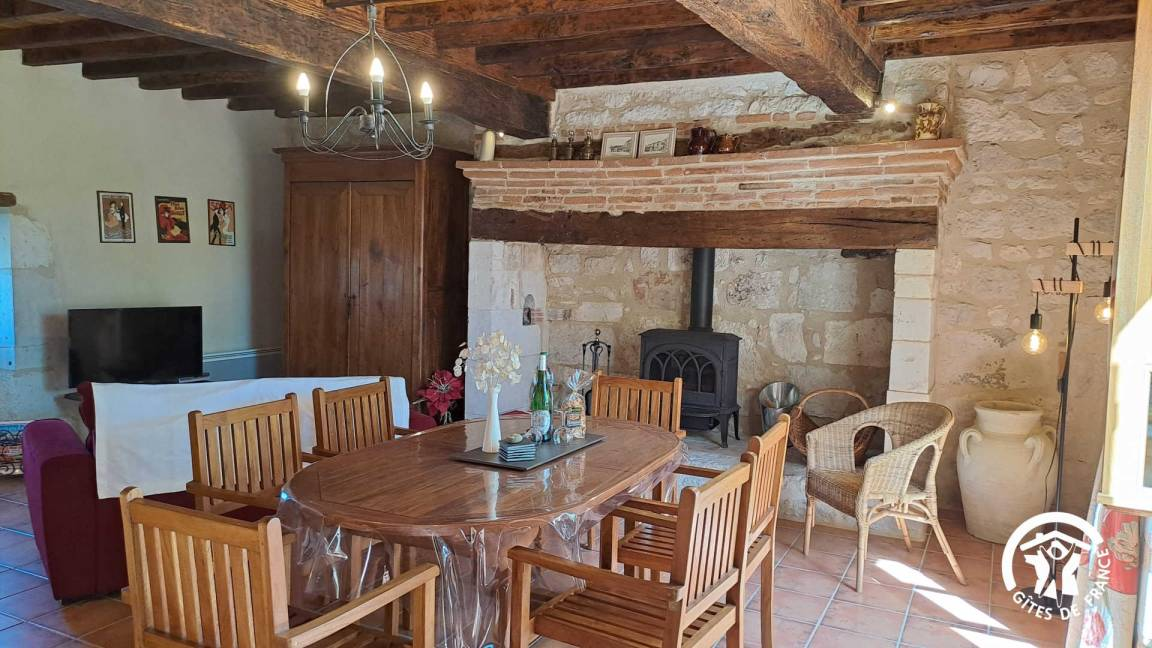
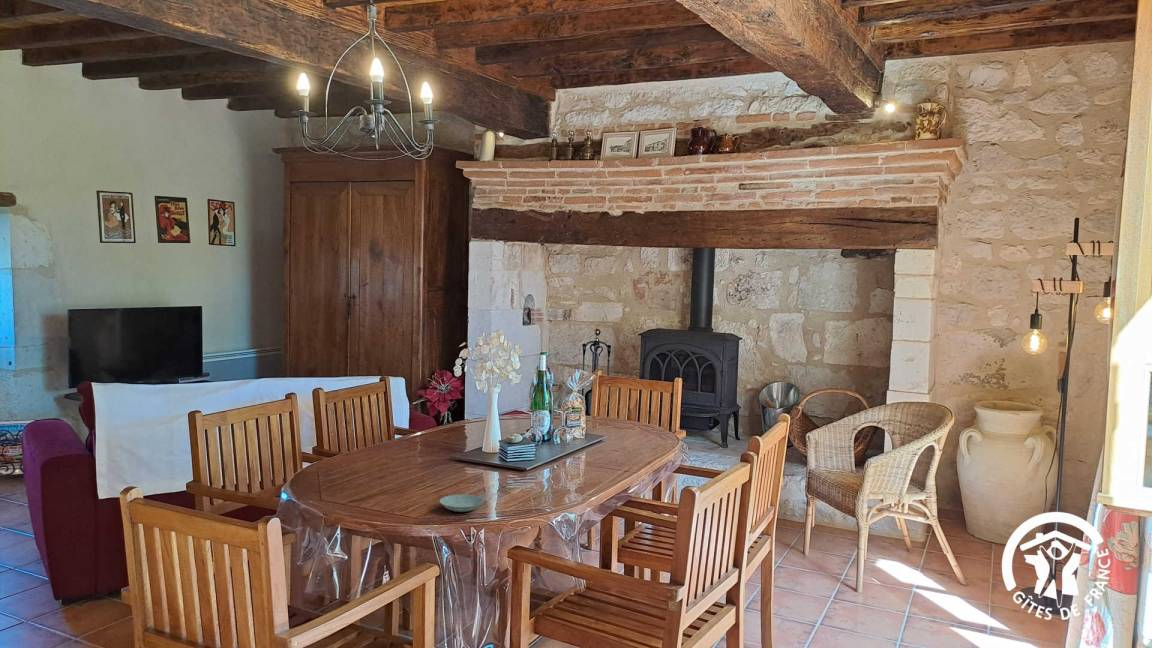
+ saucer [439,493,485,513]
